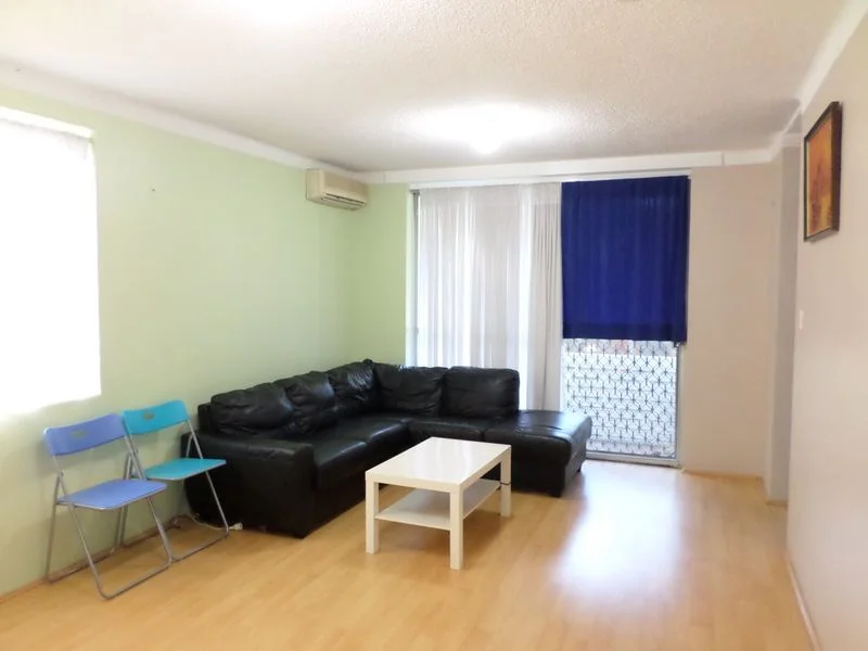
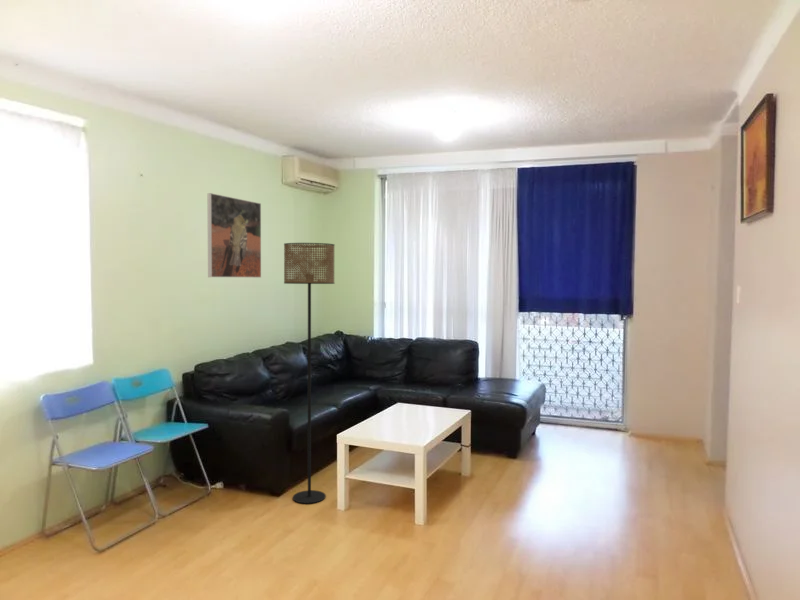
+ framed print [207,192,262,279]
+ floor lamp [283,242,336,505]
